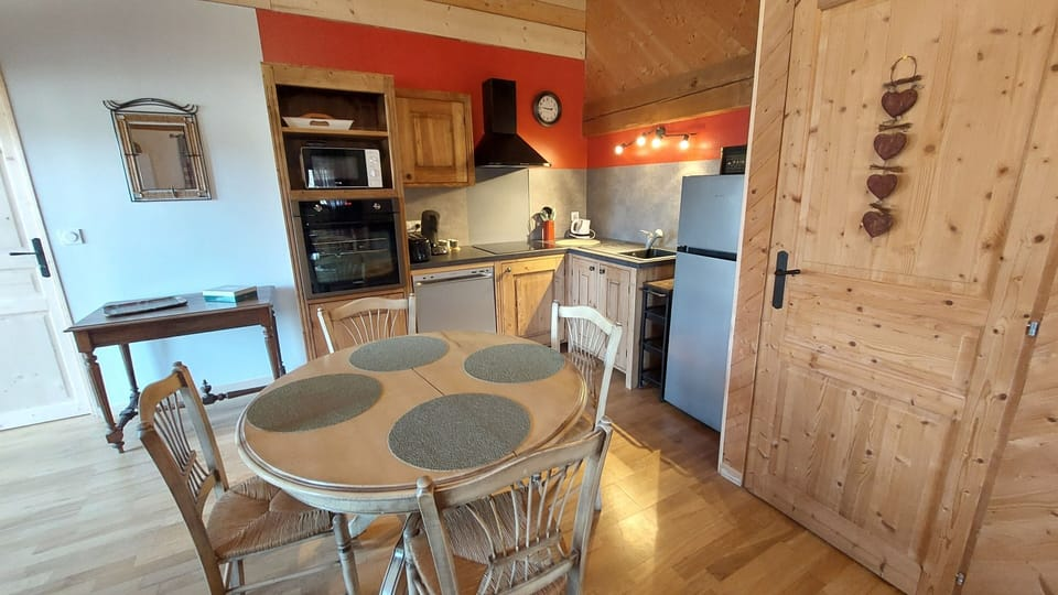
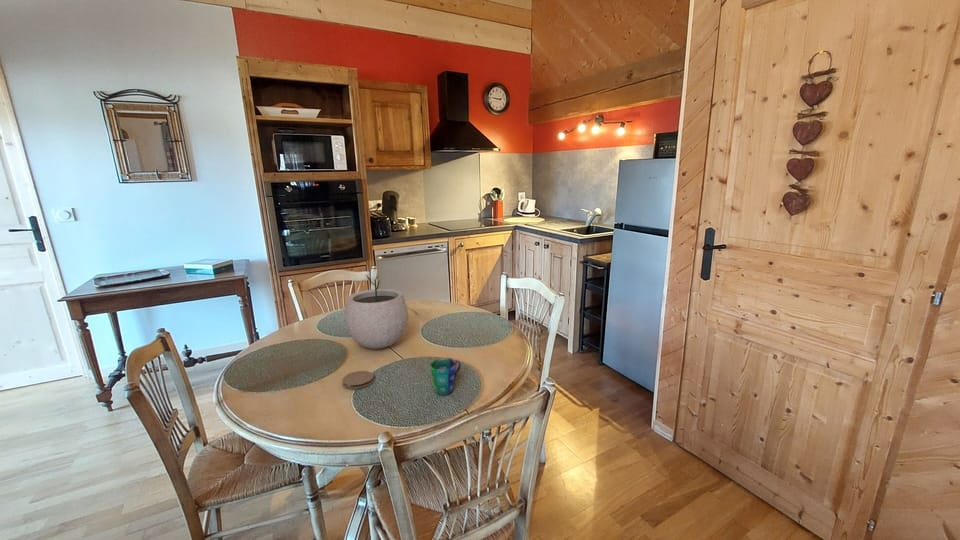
+ plant pot [344,272,409,350]
+ coaster [341,370,375,390]
+ cup [429,357,462,396]
